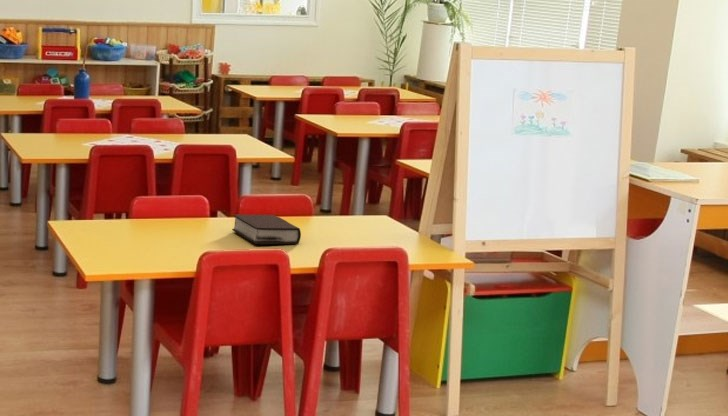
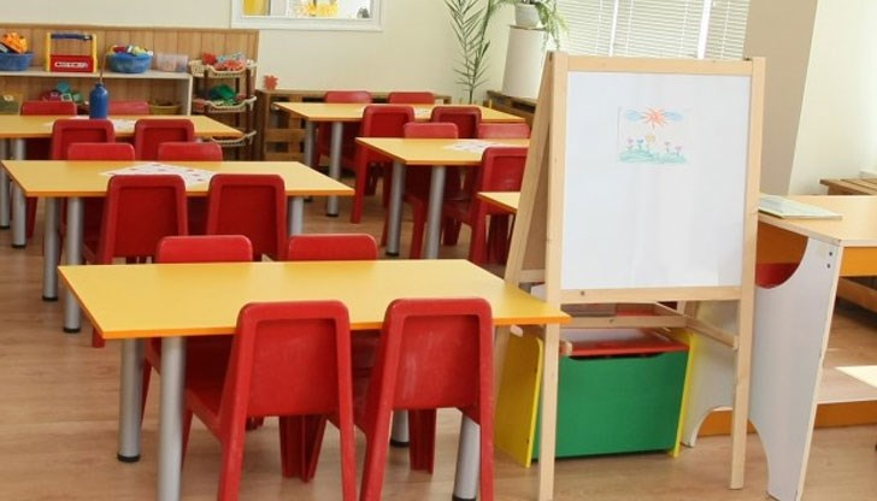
- bible [231,214,302,245]
